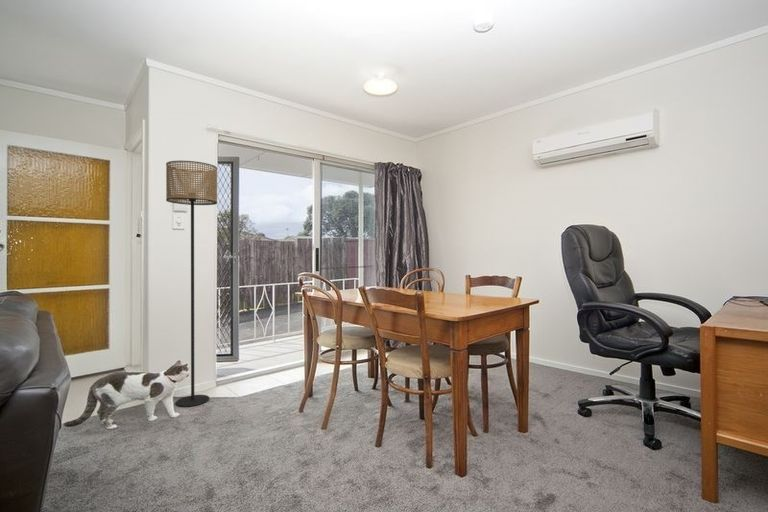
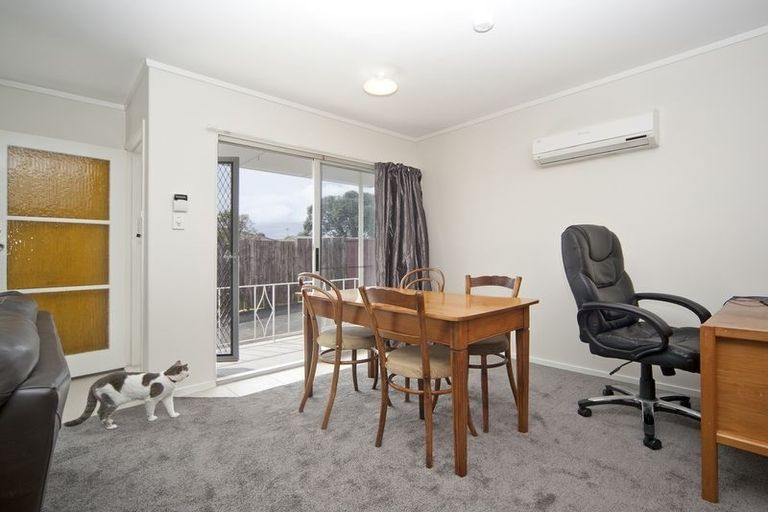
- floor lamp [165,160,218,408]
